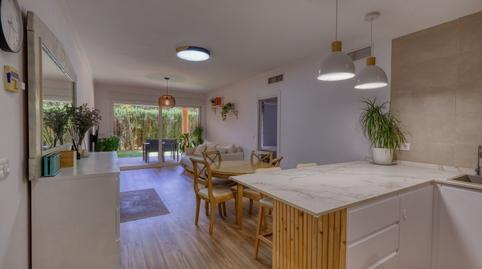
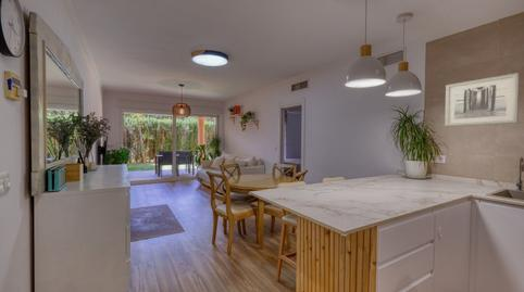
+ wall art [445,72,520,127]
